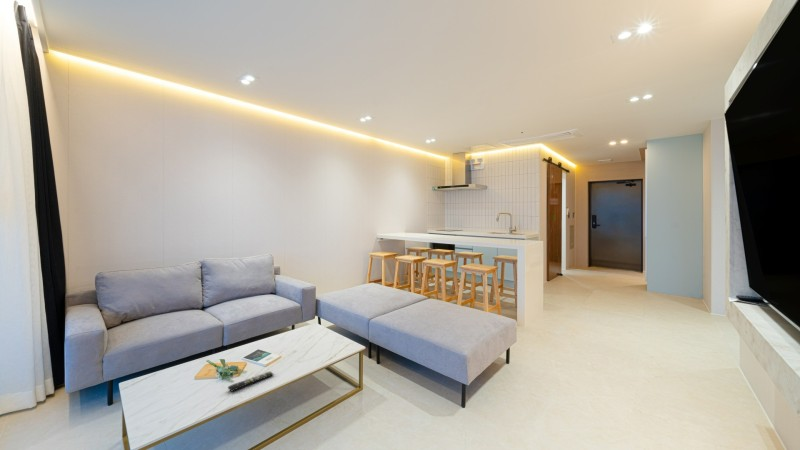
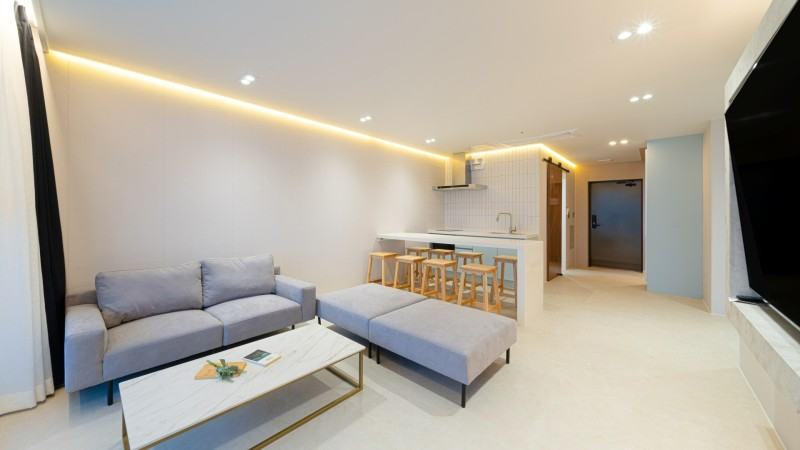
- remote control [227,371,274,393]
